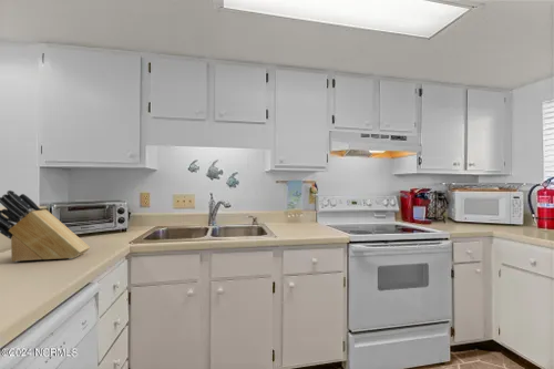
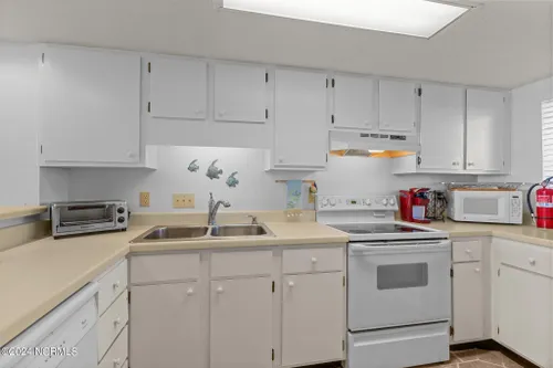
- knife block [0,189,91,263]
